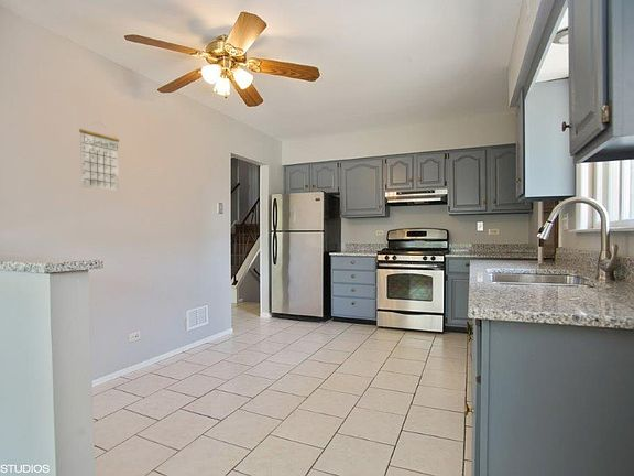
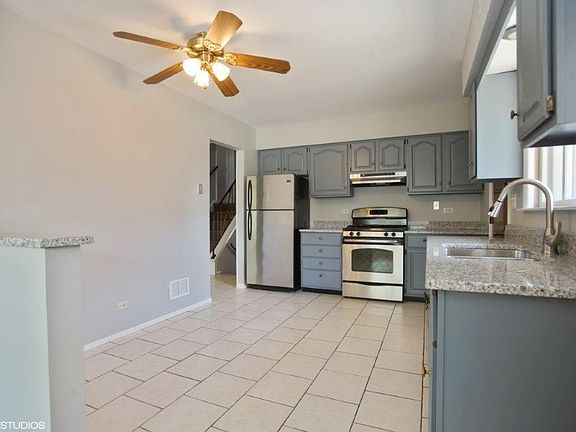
- calendar [78,121,120,193]
